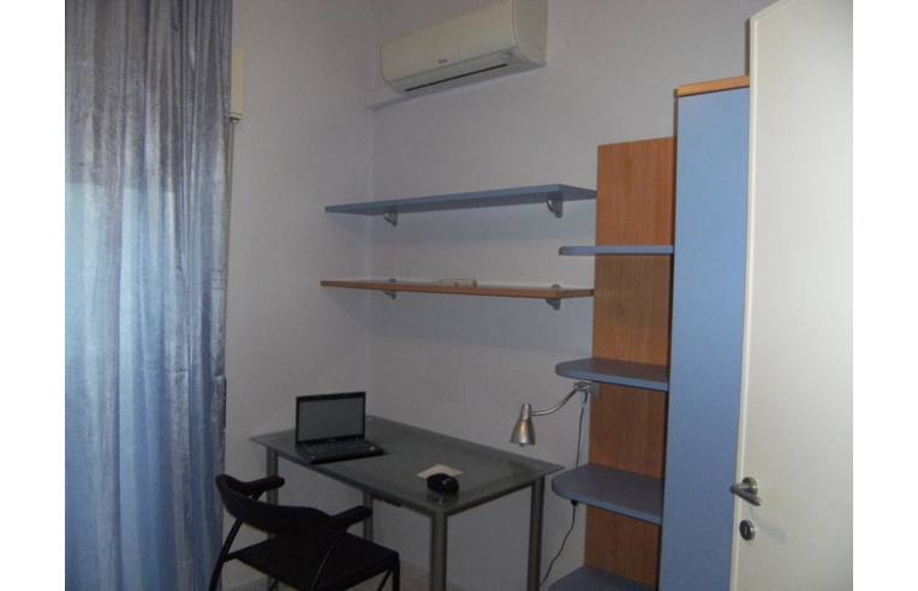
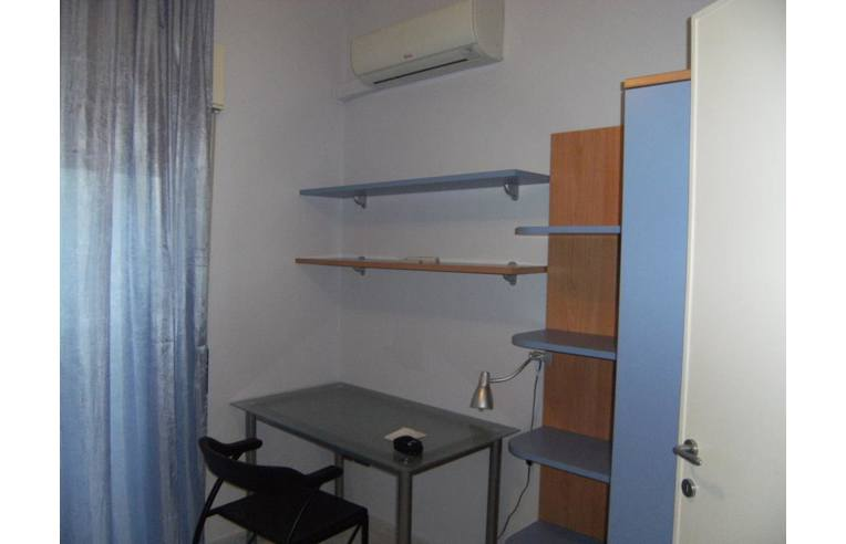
- laptop [293,390,386,464]
